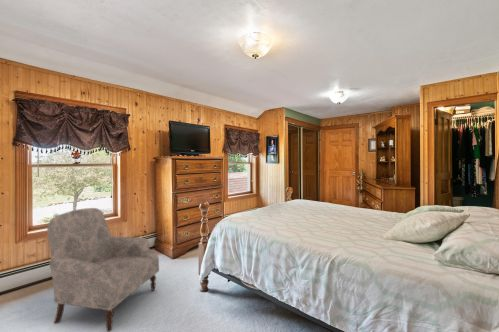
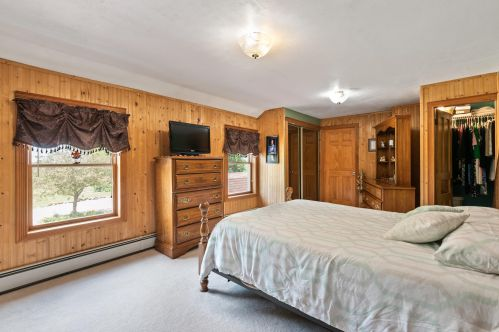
- armchair [46,207,160,332]
